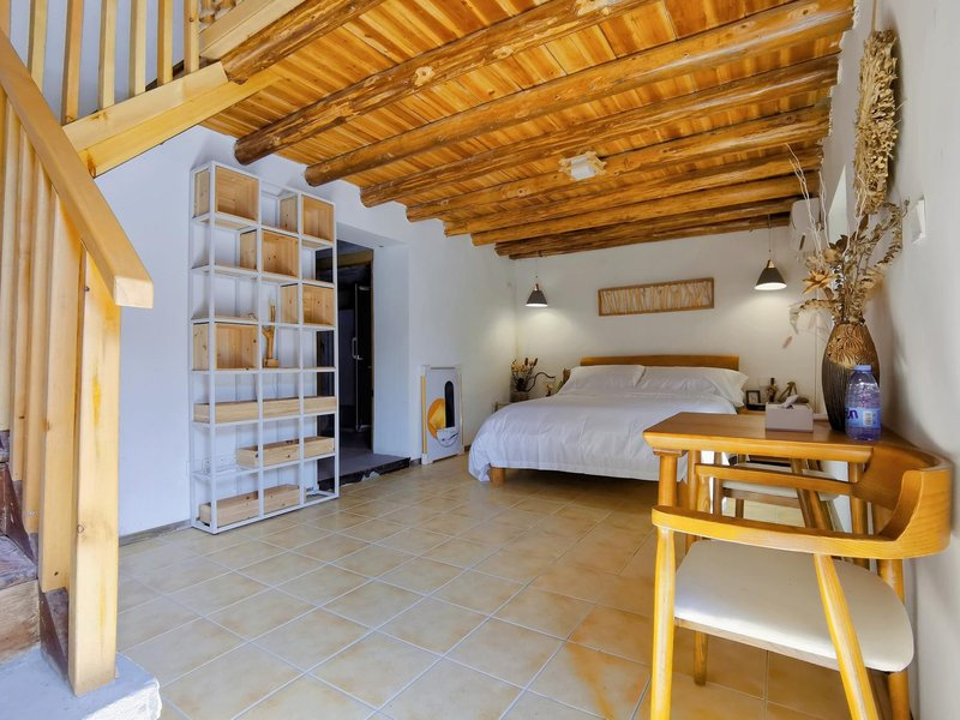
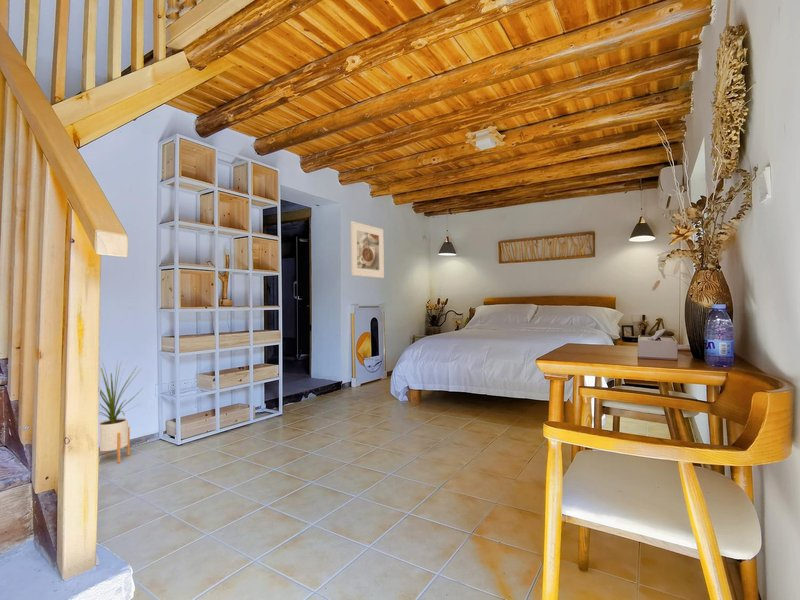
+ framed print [350,220,385,279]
+ house plant [99,360,144,464]
